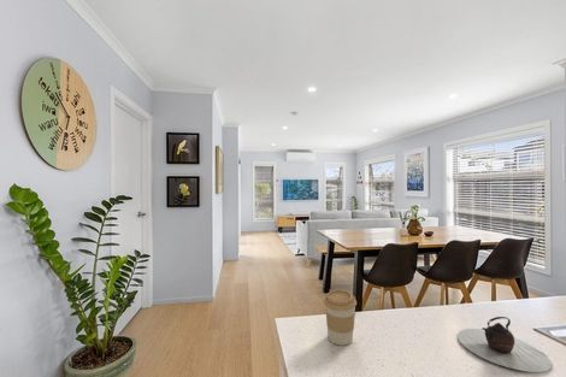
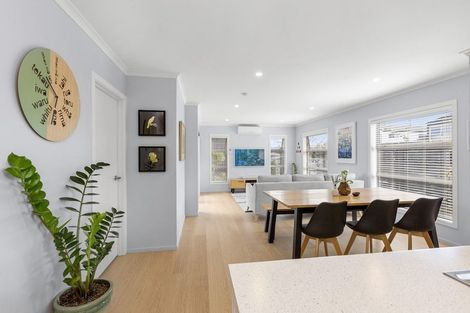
- coffee cup [323,289,358,347]
- teapot [456,316,553,373]
